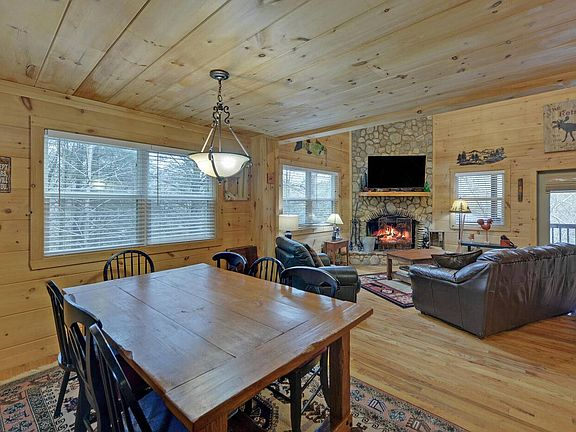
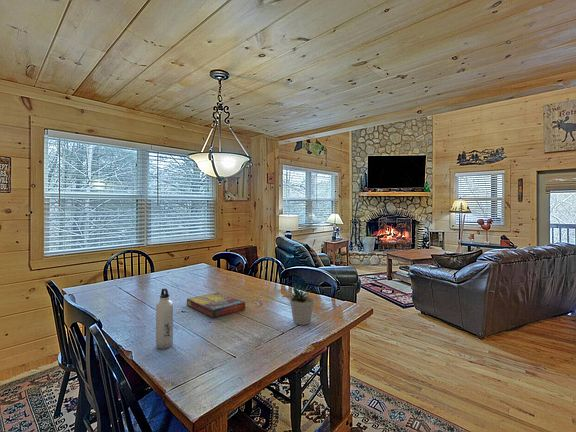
+ potted plant [289,282,315,326]
+ game compilation box [186,292,246,318]
+ water bottle [155,287,174,350]
